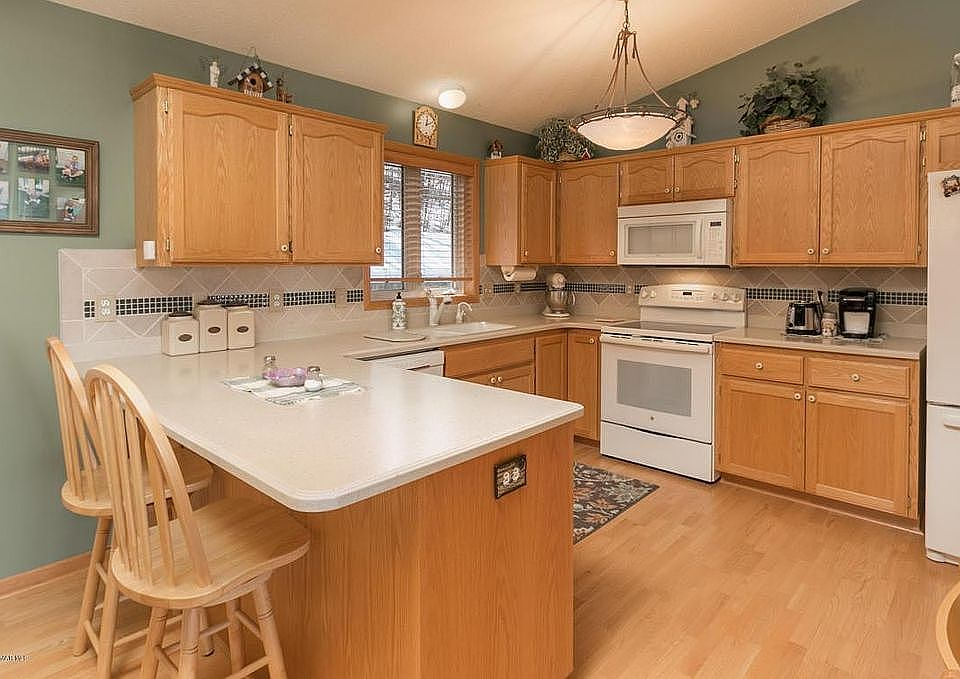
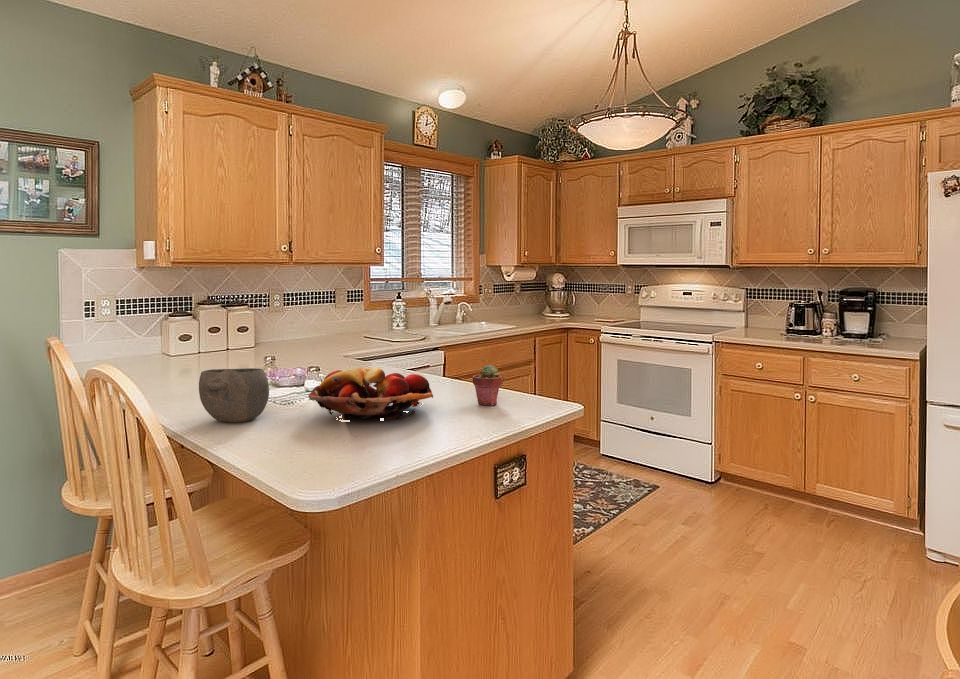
+ bowl [198,367,270,423]
+ fruit basket [308,367,434,420]
+ potted succulent [472,364,503,406]
